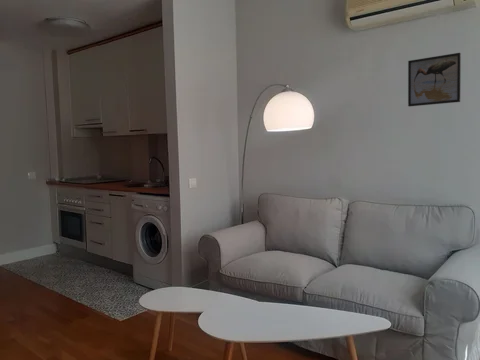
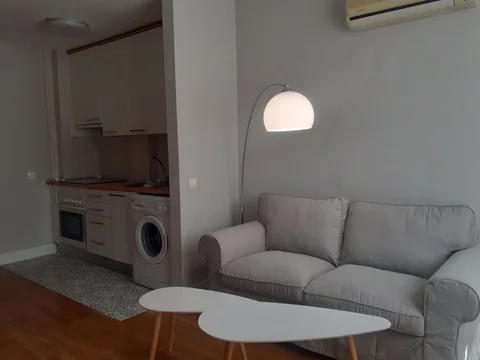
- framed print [407,52,462,107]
